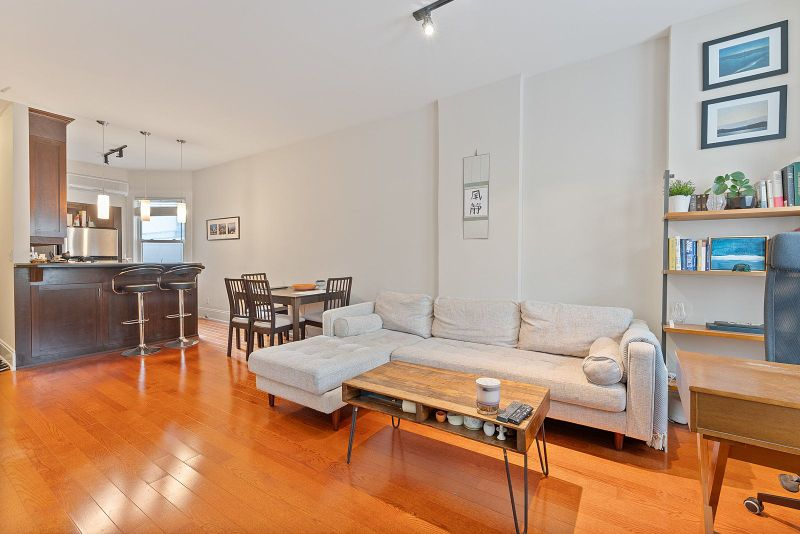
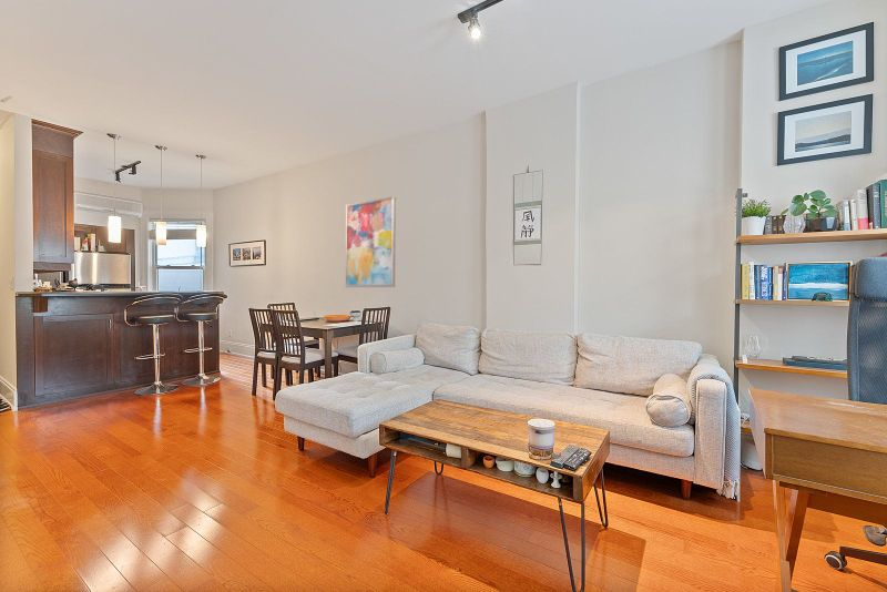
+ wall art [345,195,397,288]
